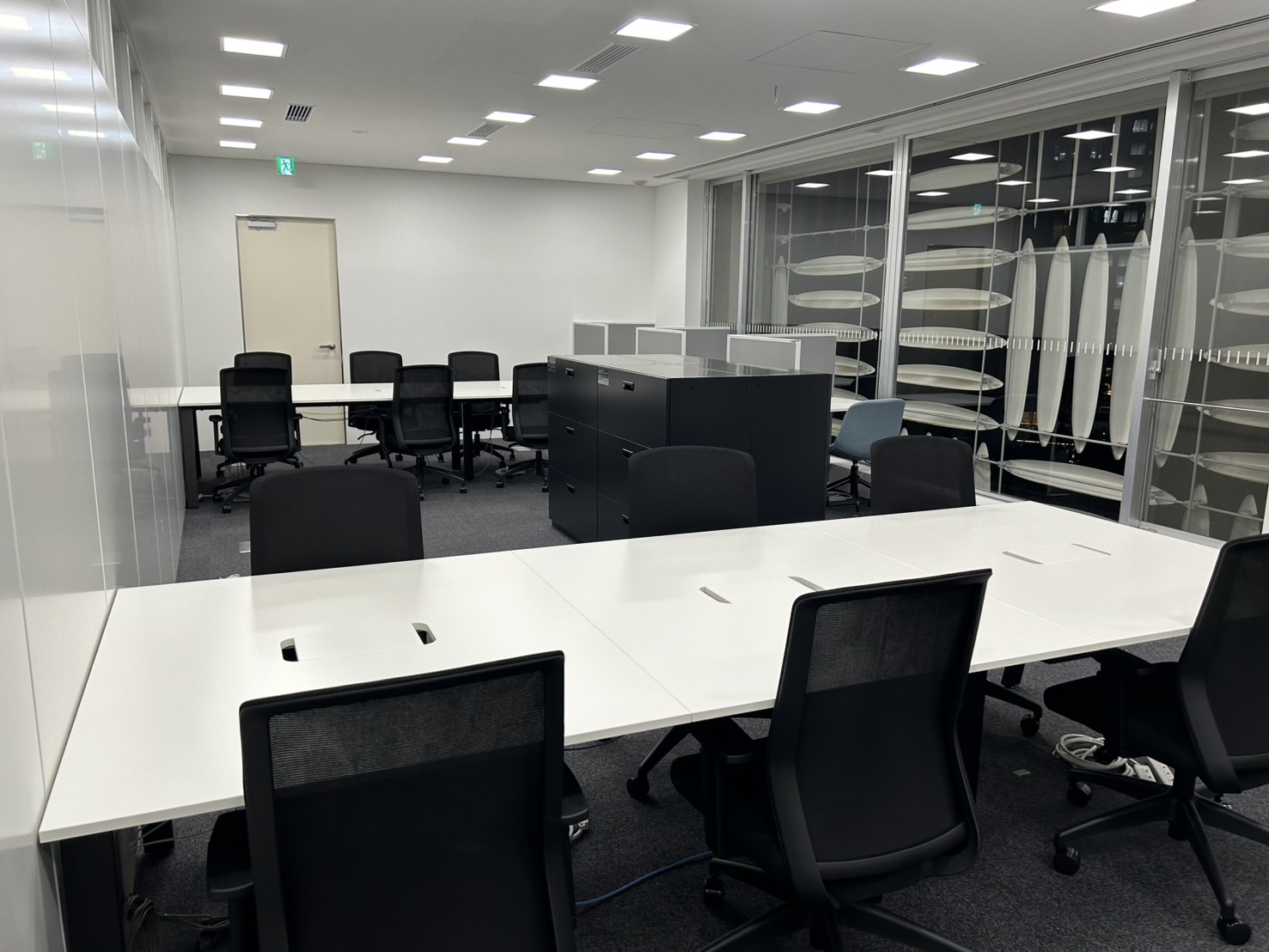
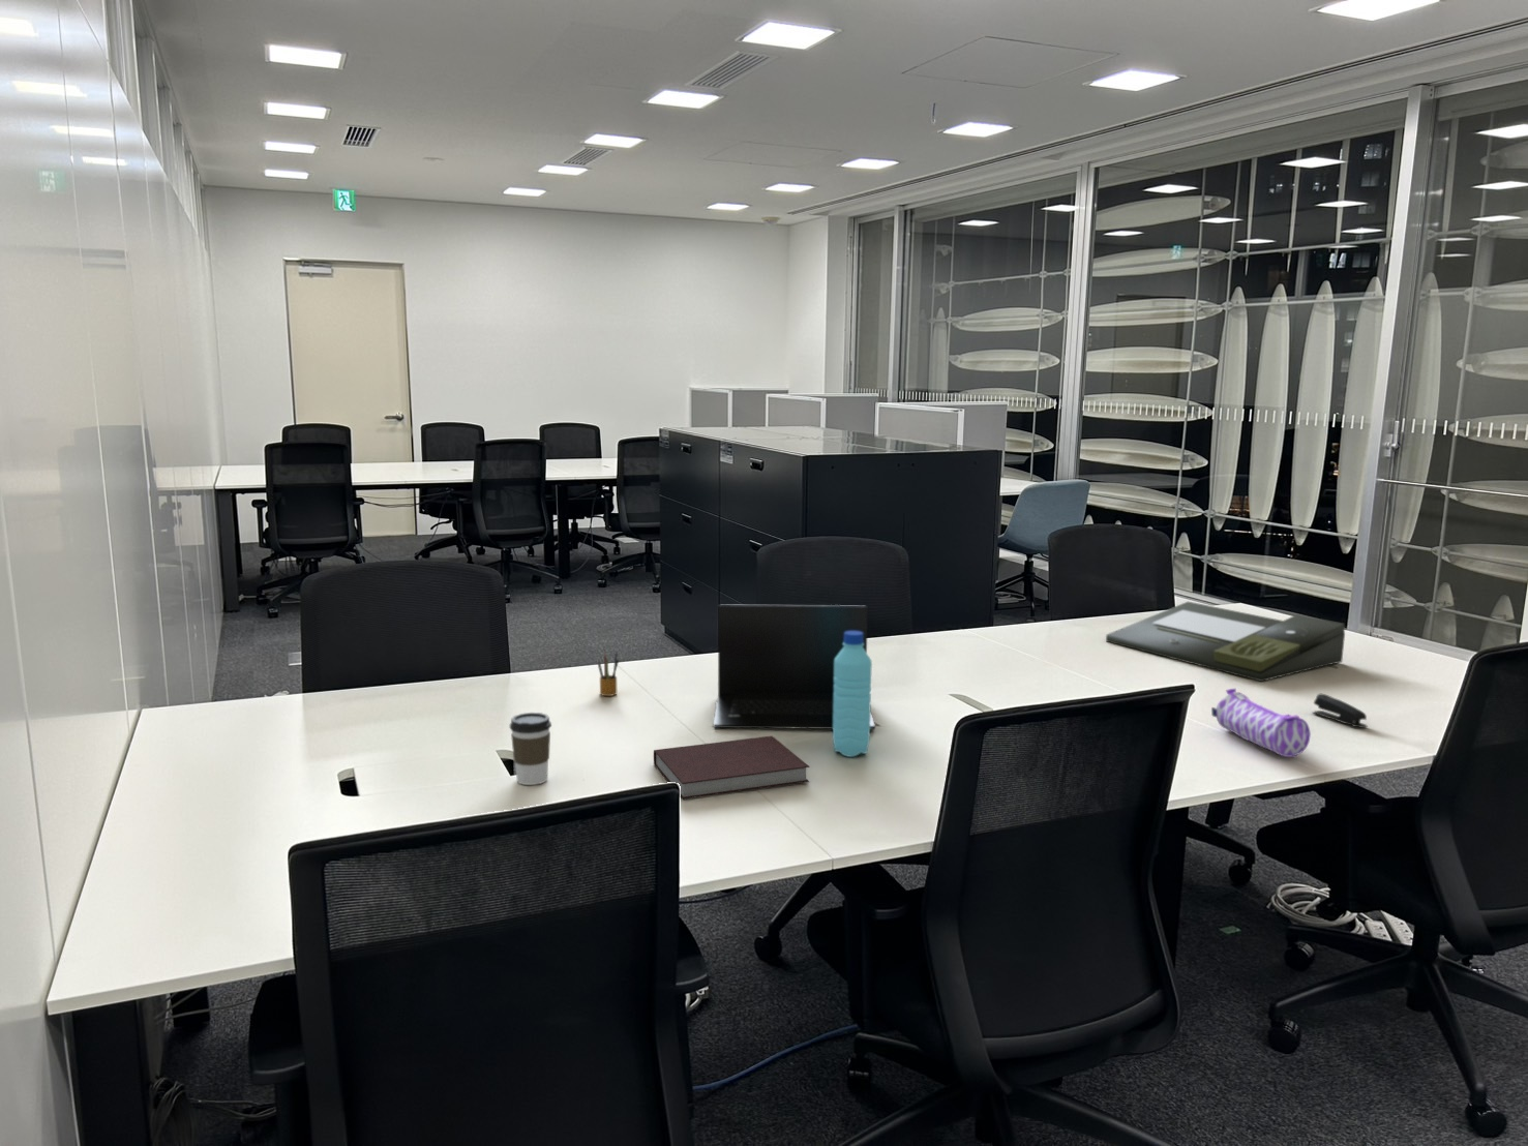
+ document tray [1105,601,1346,683]
+ pencil box [596,650,620,697]
+ water bottle [832,631,873,758]
+ notebook [653,736,810,801]
+ coffee cup [509,711,553,786]
+ stapler [1311,693,1369,728]
+ pencil case [1210,687,1311,758]
+ laptop [713,604,877,731]
